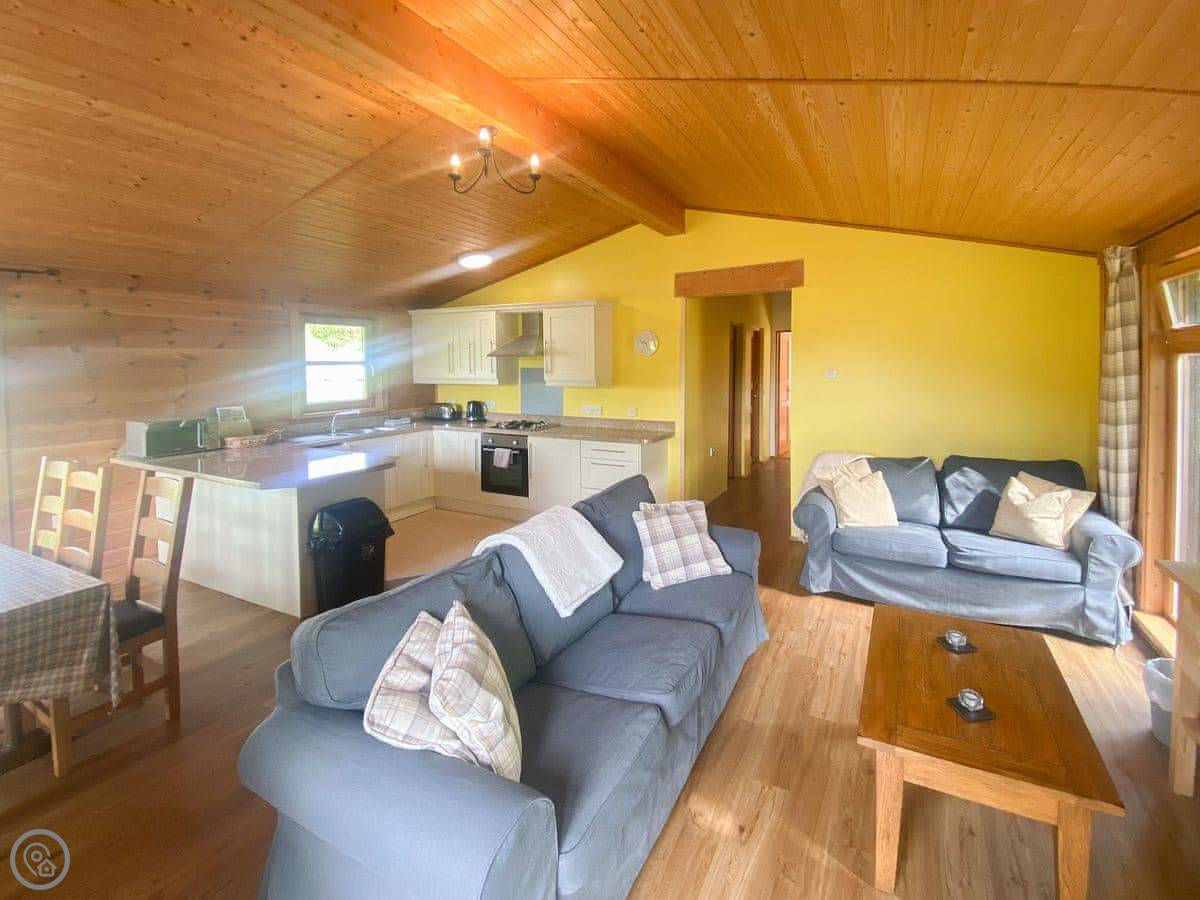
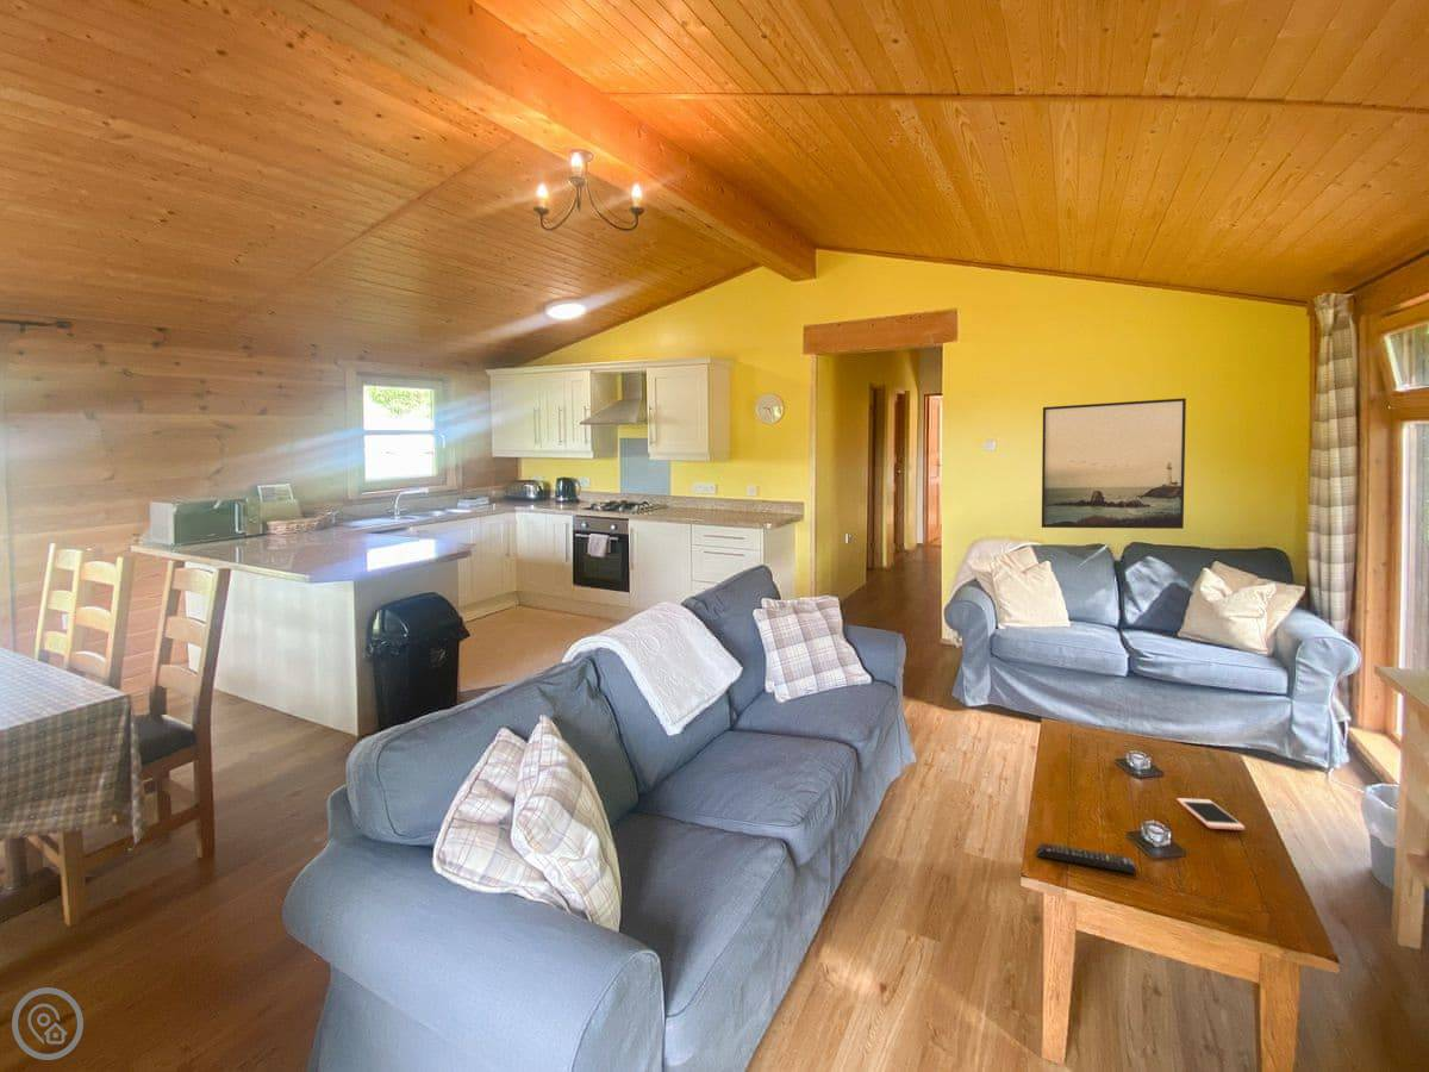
+ cell phone [1175,797,1246,831]
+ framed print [1041,397,1187,530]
+ remote control [1036,842,1138,875]
